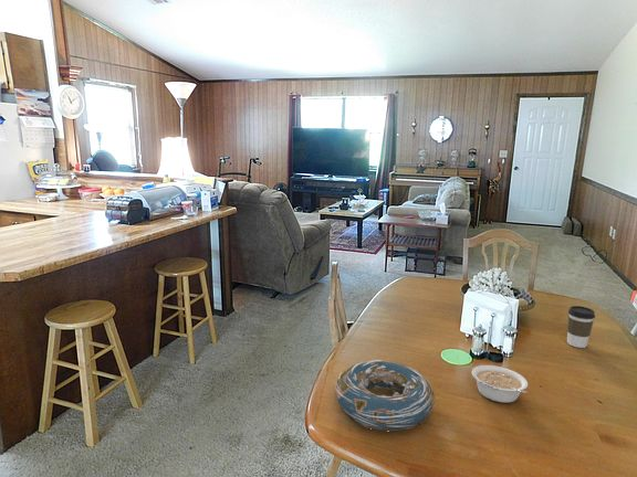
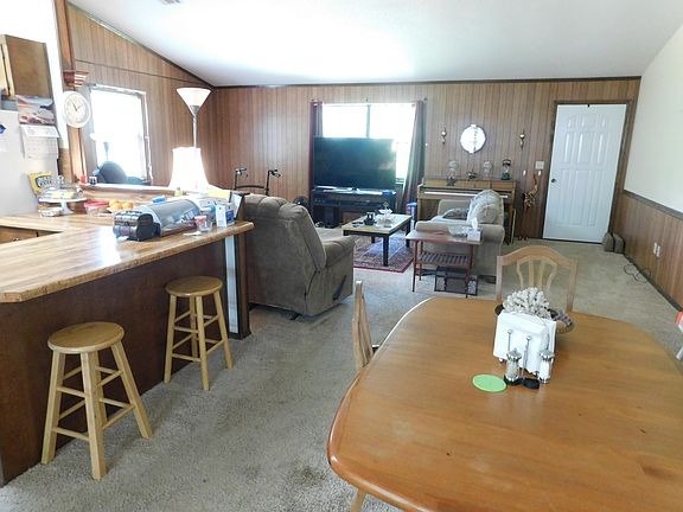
- decorative bowl [334,359,436,432]
- coffee cup [566,305,596,349]
- legume [471,364,529,404]
